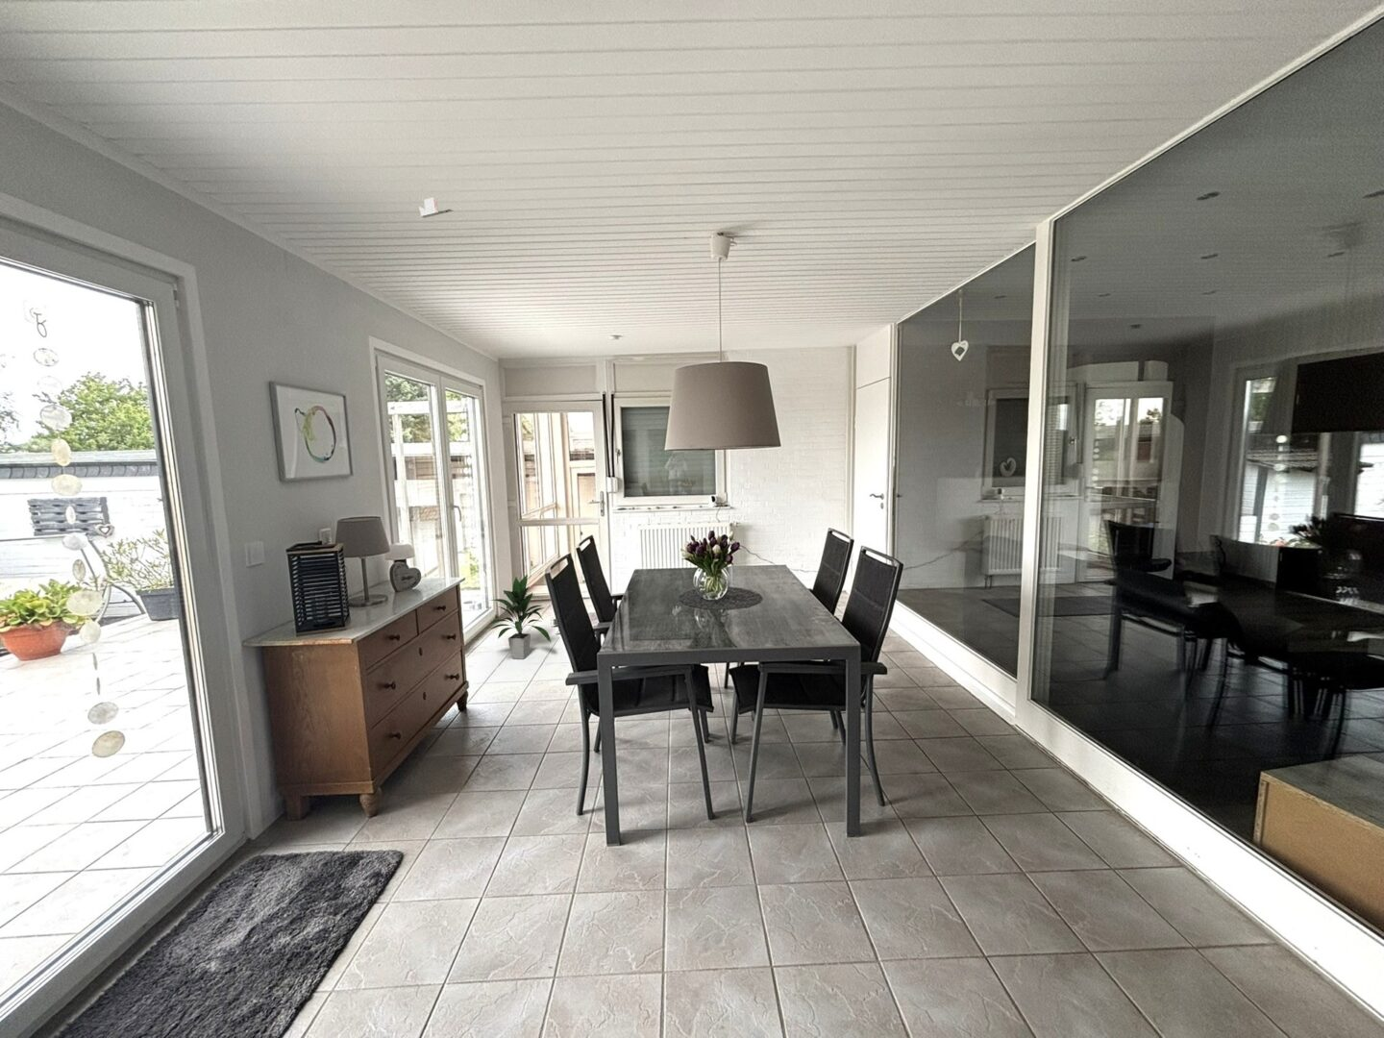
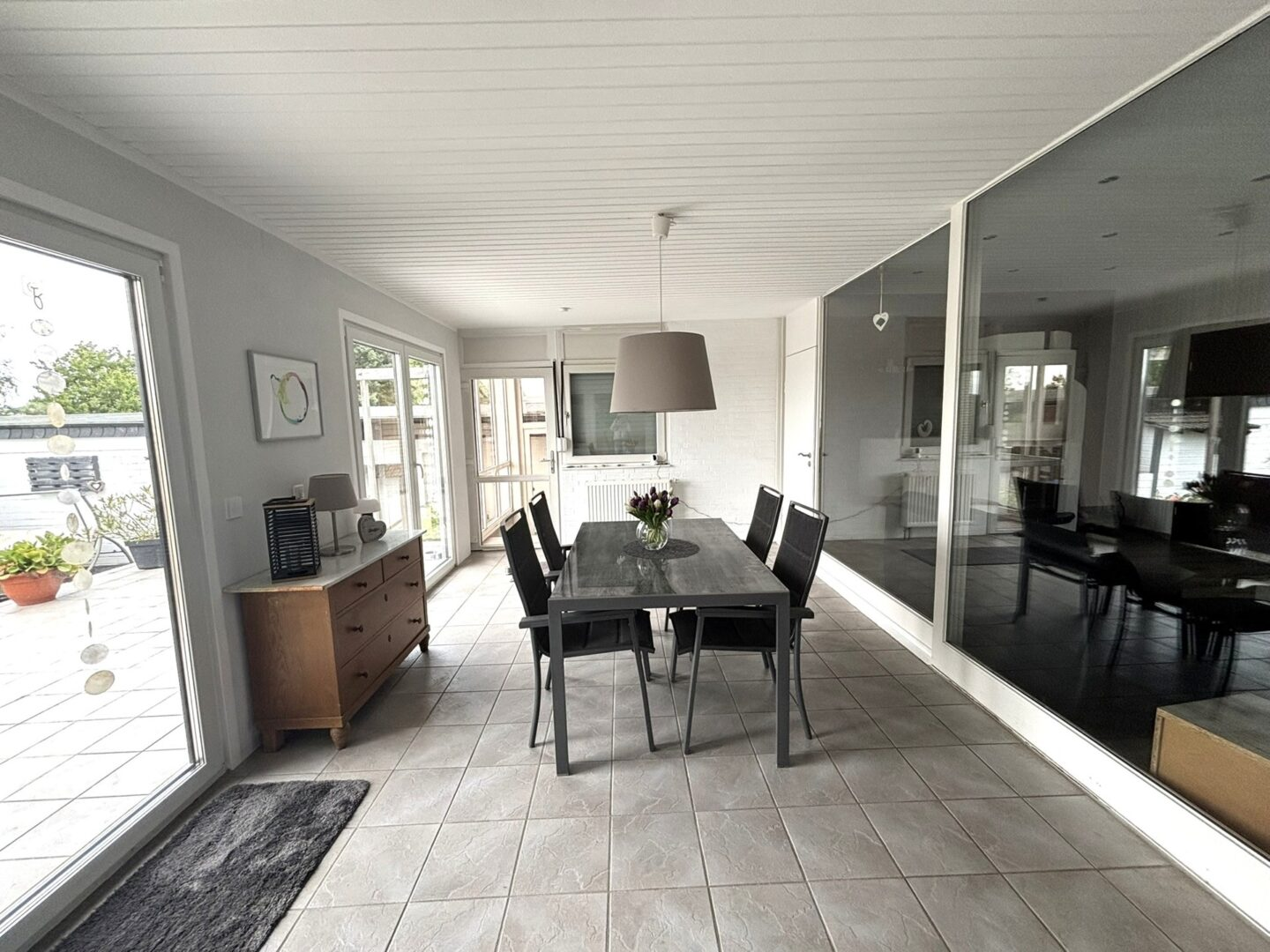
- tape dispenser [418,196,454,219]
- indoor plant [487,572,551,661]
